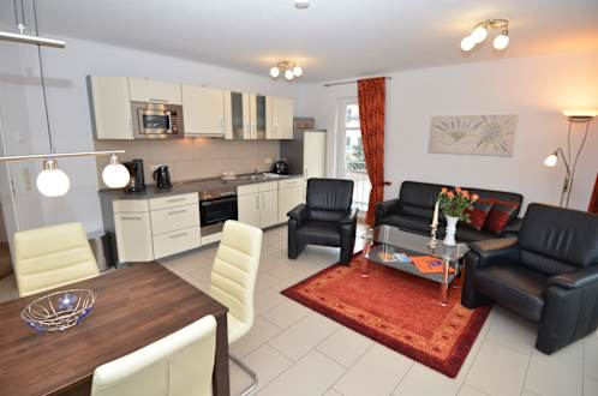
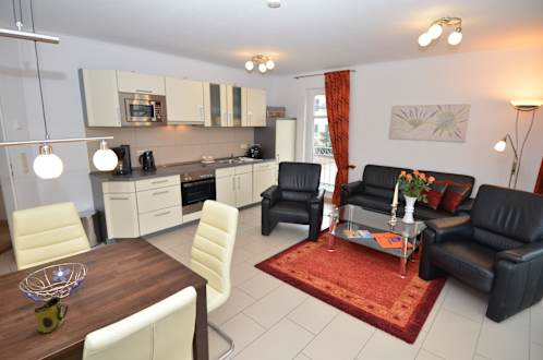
+ mug [34,296,70,334]
